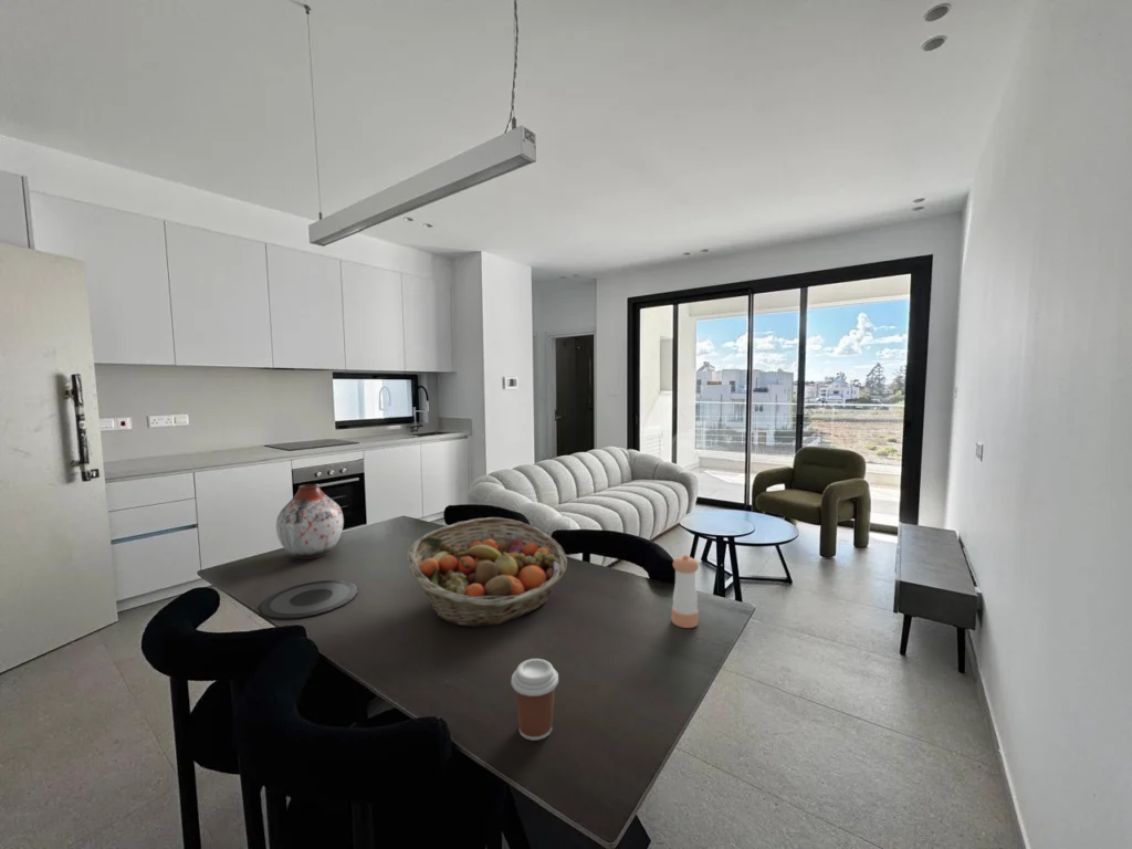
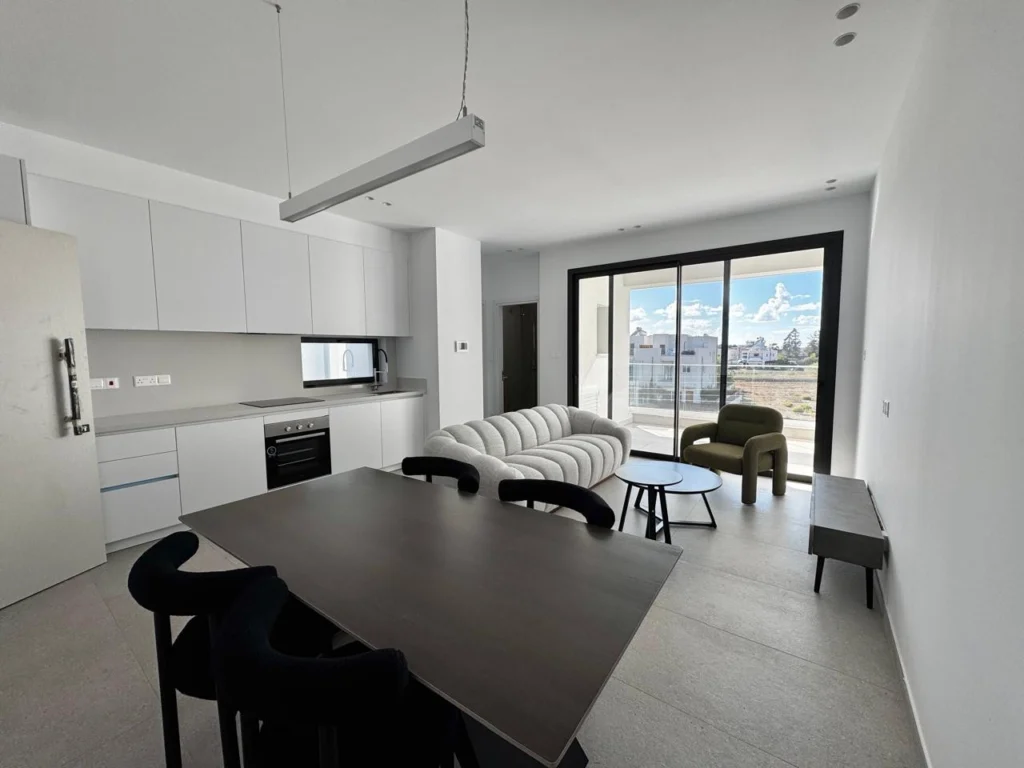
- coffee cup [511,658,559,742]
- vase [275,483,345,560]
- plate [259,579,358,620]
- fruit basket [406,516,568,628]
- pepper shaker [671,554,700,629]
